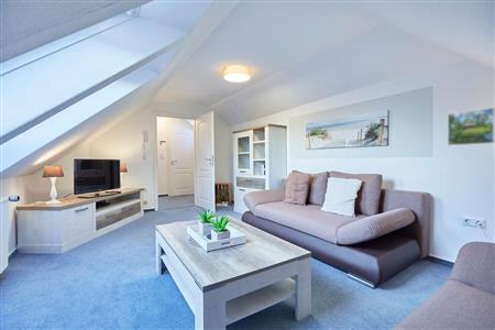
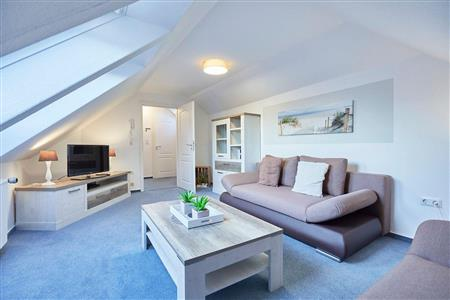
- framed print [447,107,495,146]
